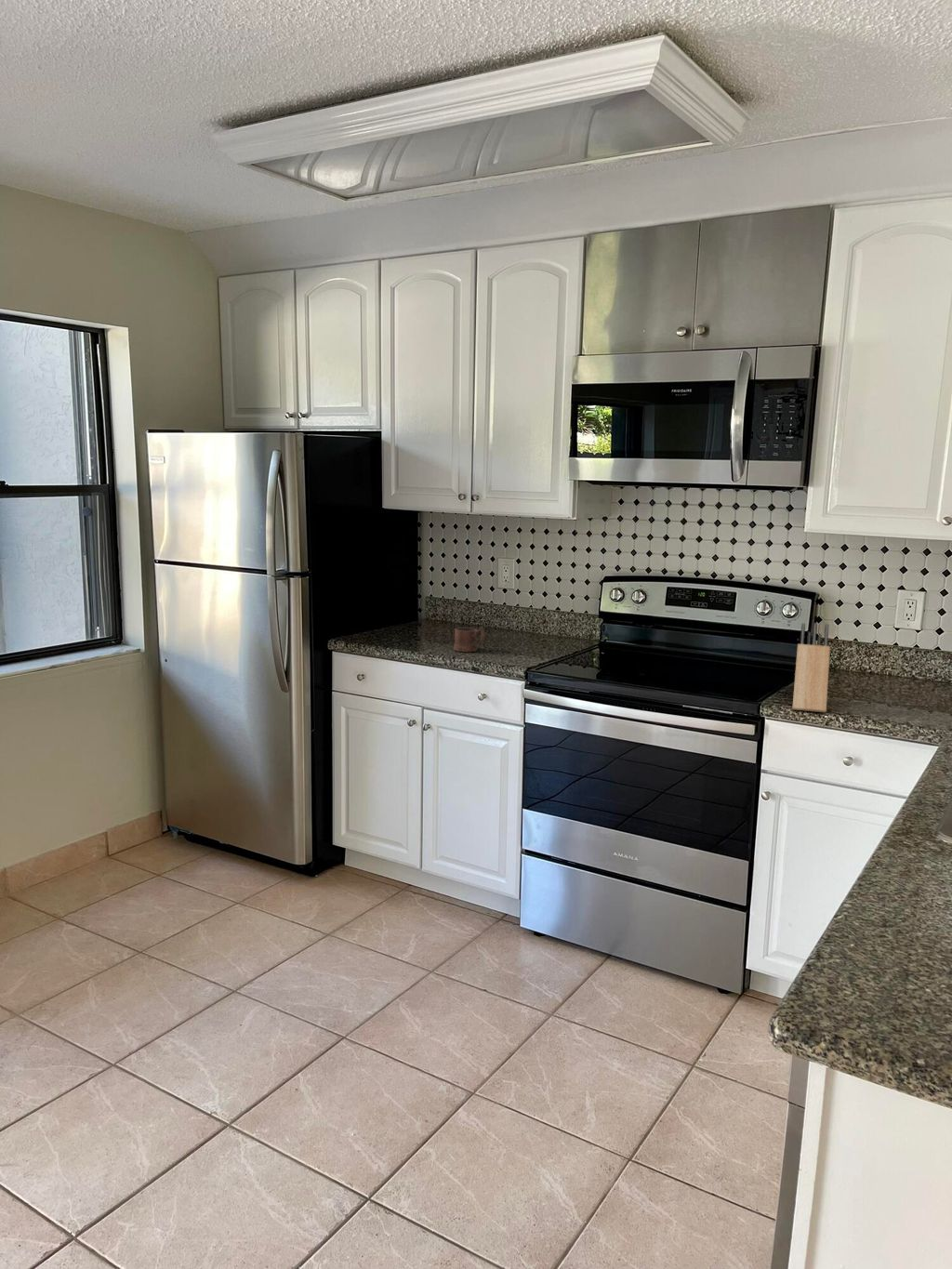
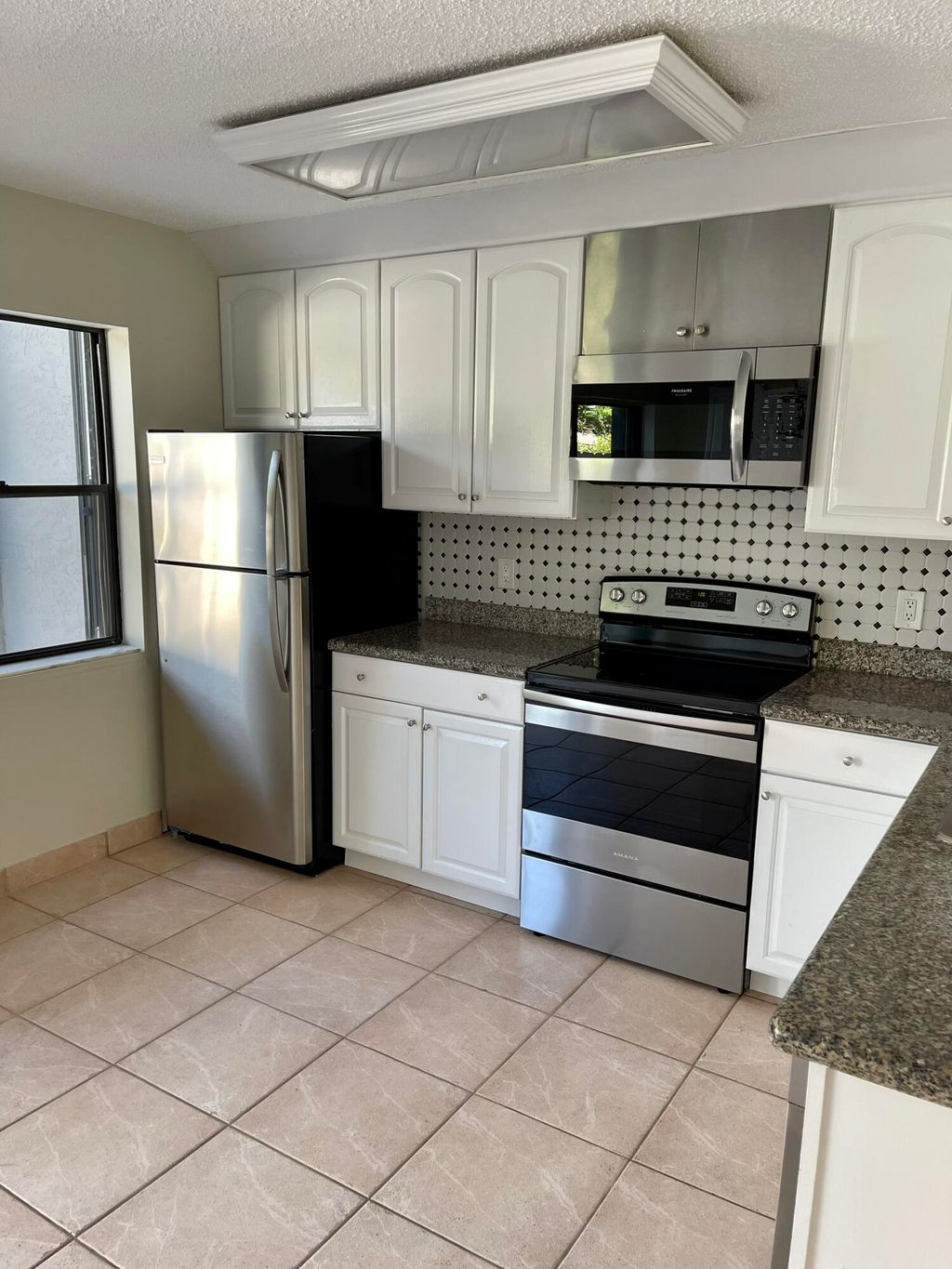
- mug [453,626,485,653]
- knife block [791,622,831,713]
